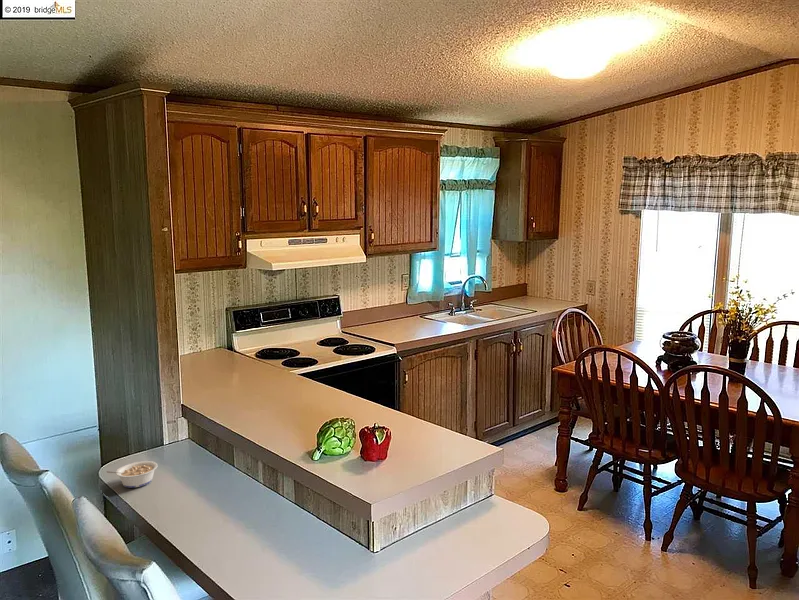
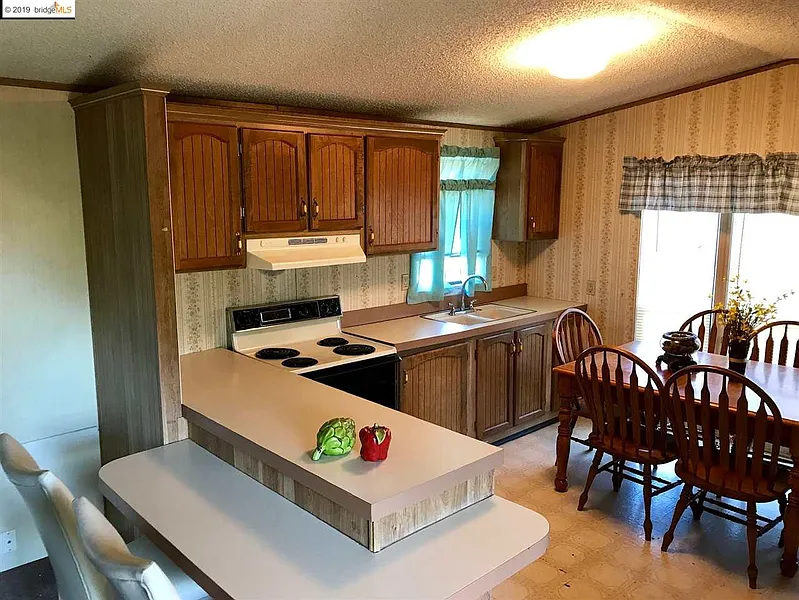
- legume [106,460,159,489]
